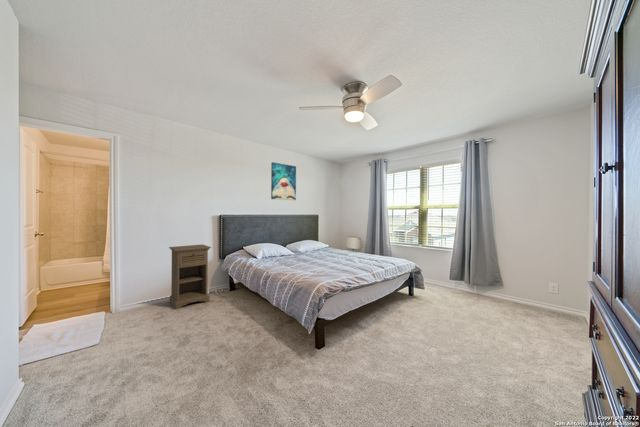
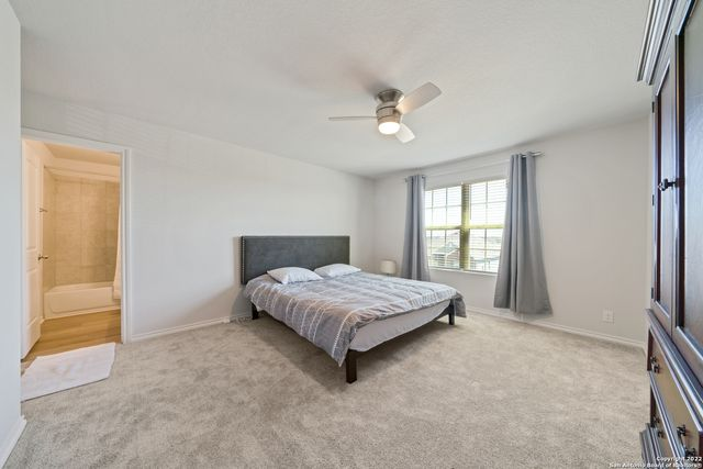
- nightstand [168,243,212,310]
- wall art [270,161,297,201]
